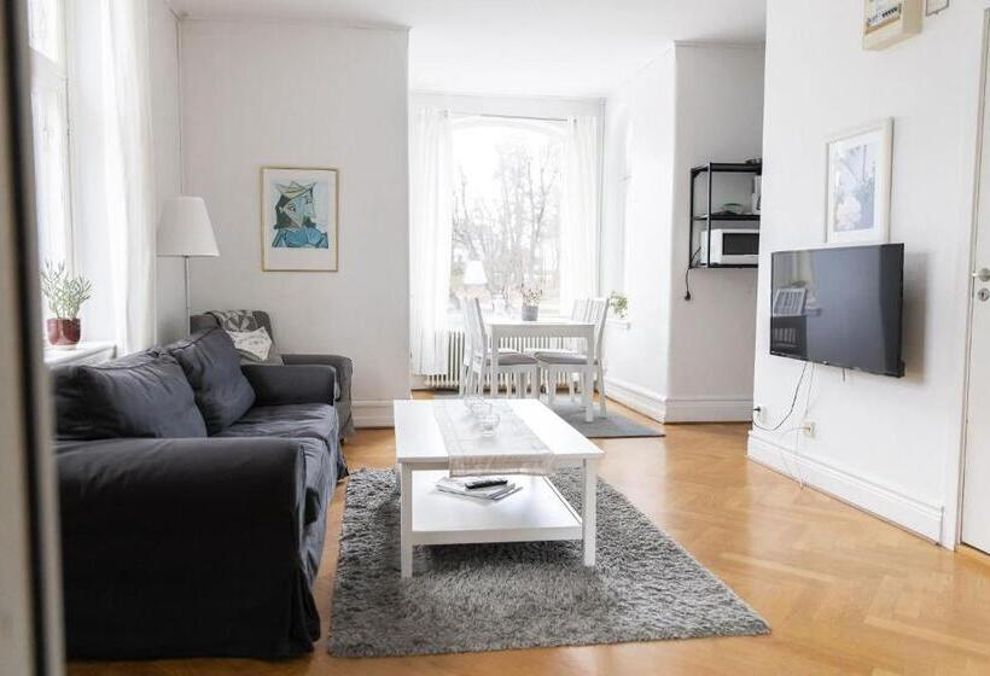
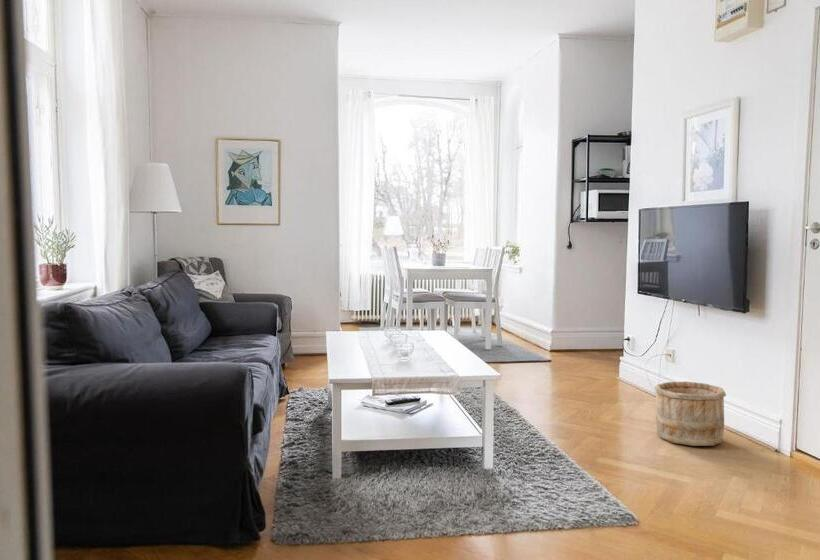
+ wooden bucket [653,381,727,447]
